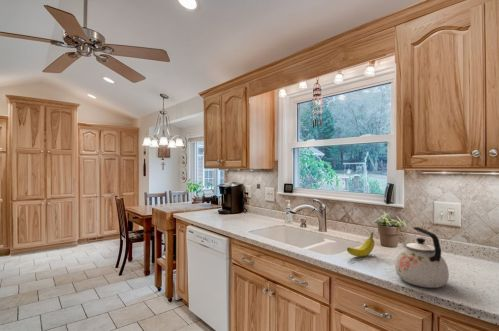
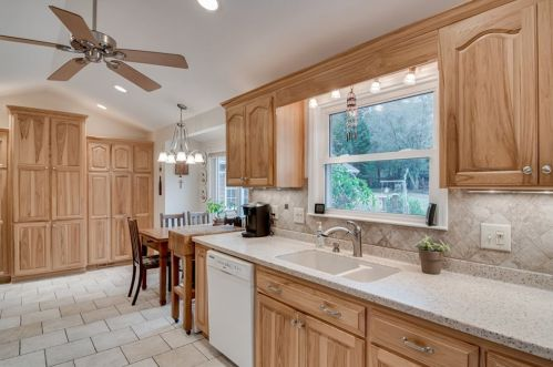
- fruit [346,231,375,257]
- kettle [394,226,450,289]
